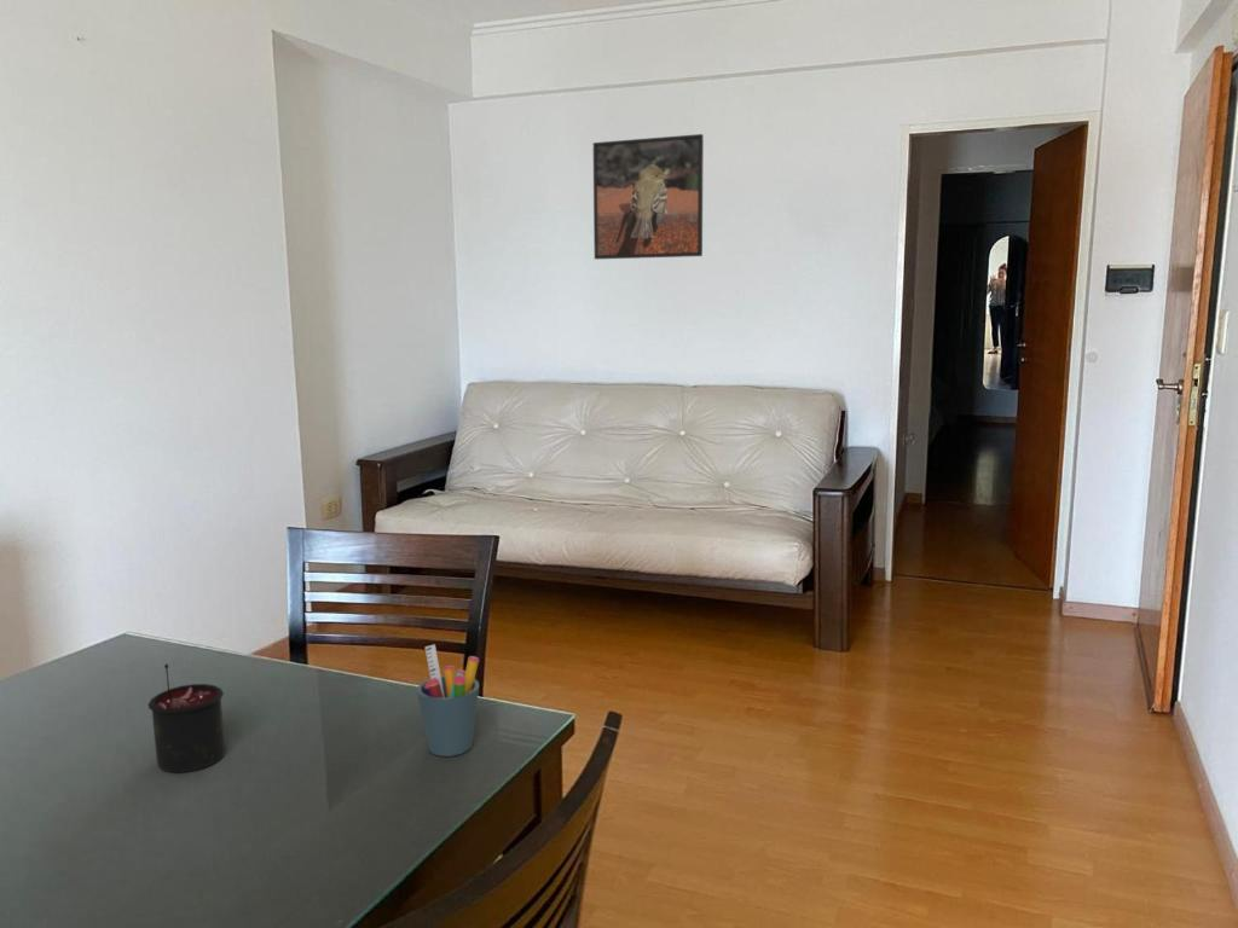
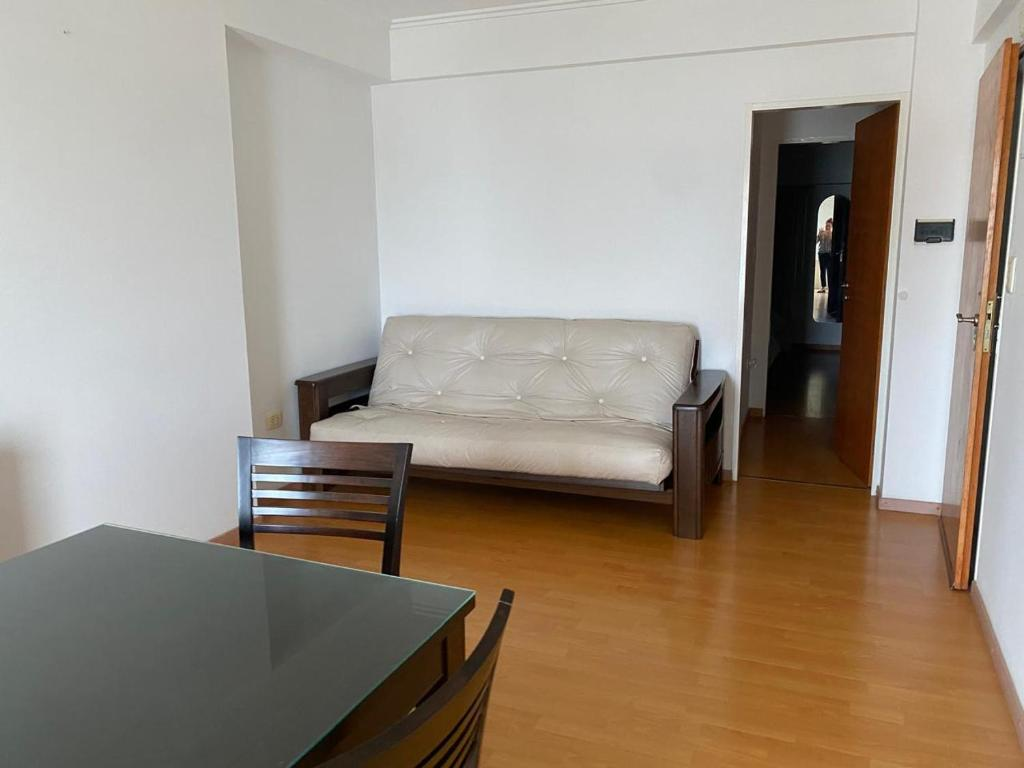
- candle [146,663,226,773]
- pen holder [416,643,480,758]
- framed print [592,133,705,261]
